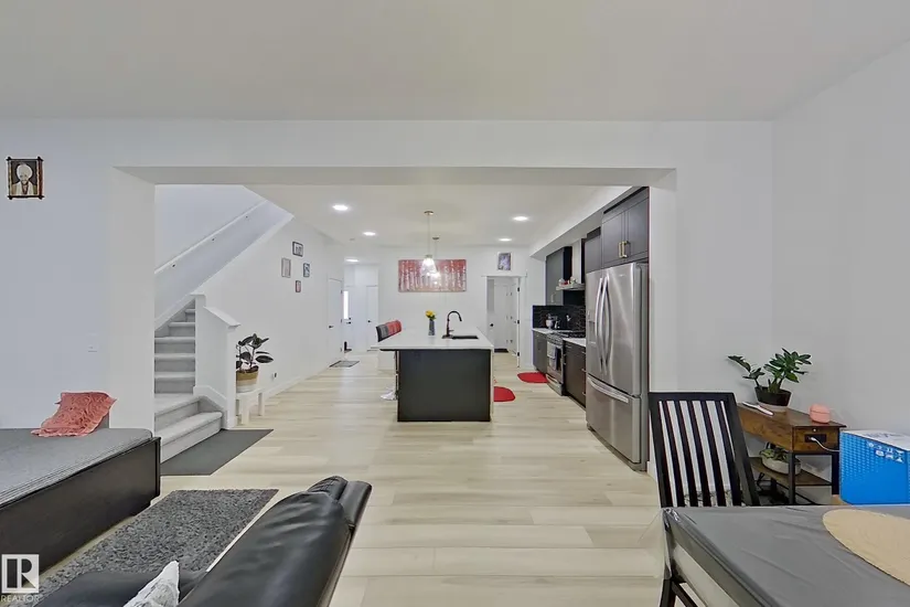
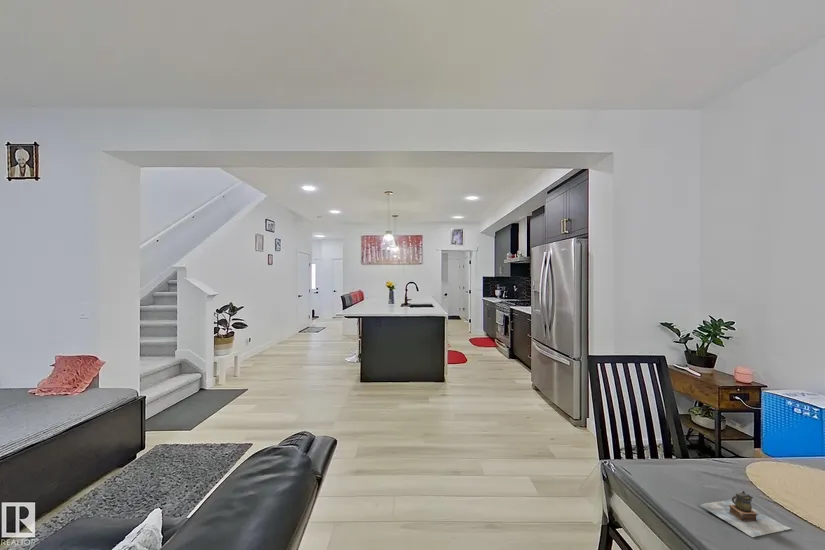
+ teapot [699,490,792,538]
